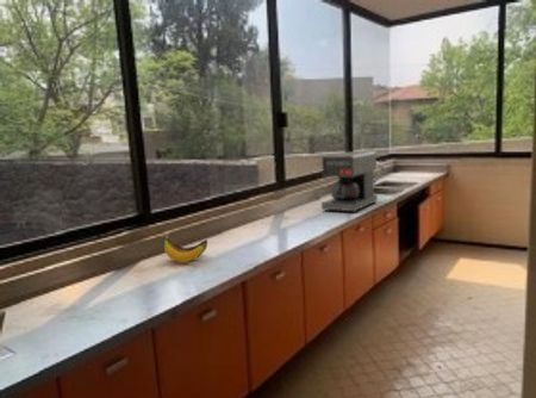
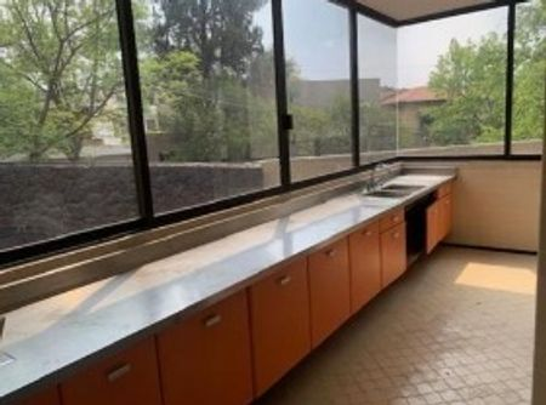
- coffee maker [320,150,379,213]
- banana [163,234,208,263]
